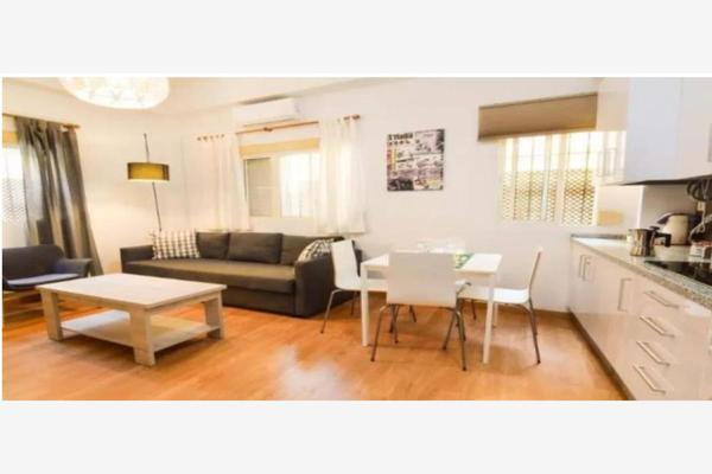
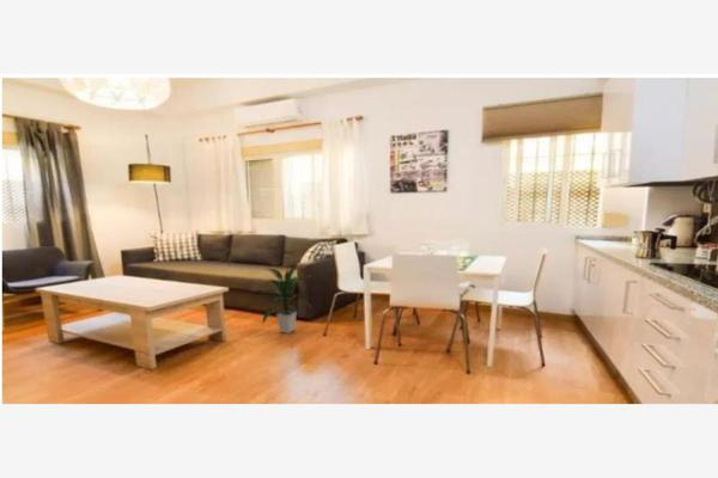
+ indoor plant [261,263,315,335]
